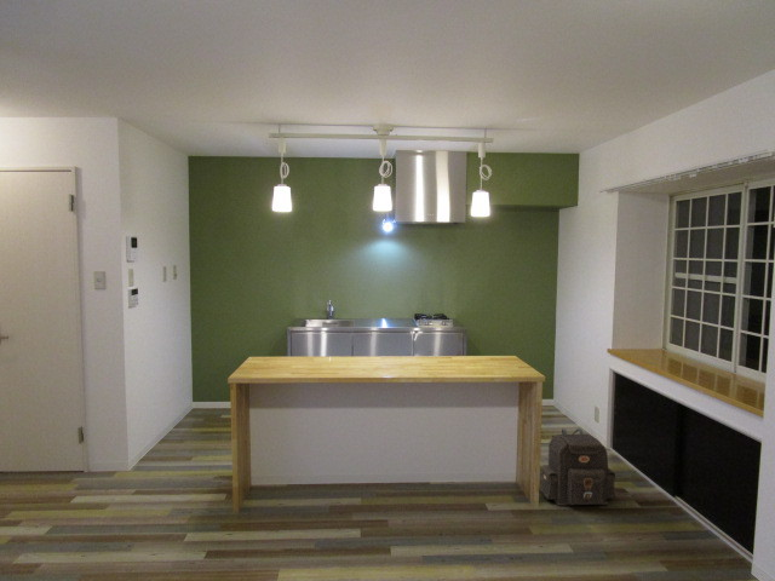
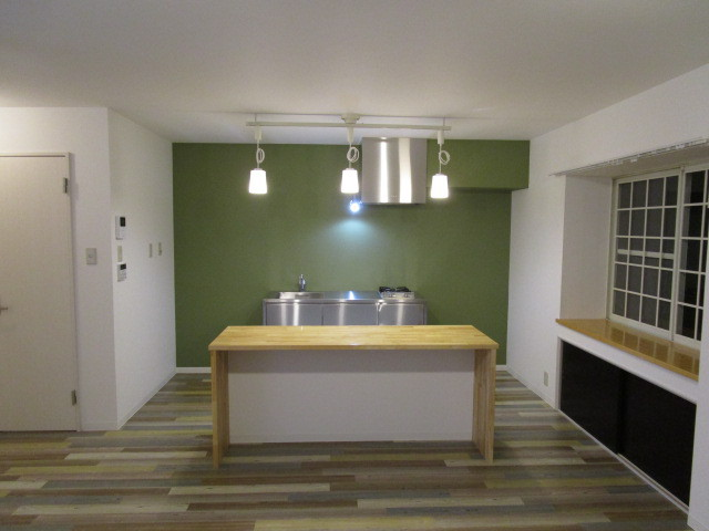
- backpack [539,427,618,507]
